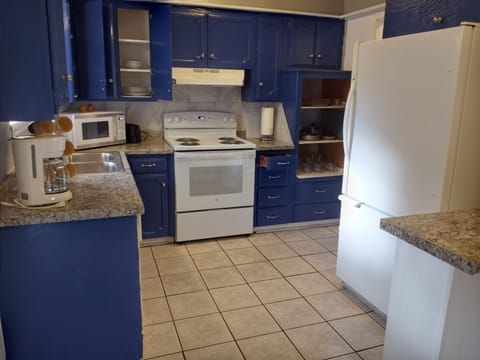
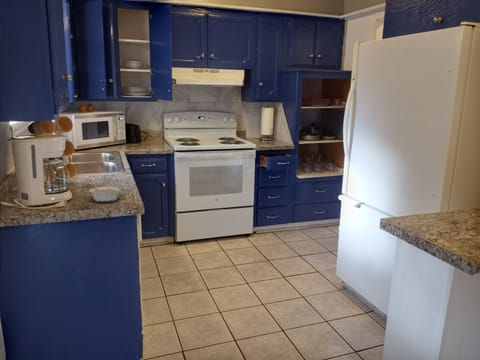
+ legume [88,184,122,203]
